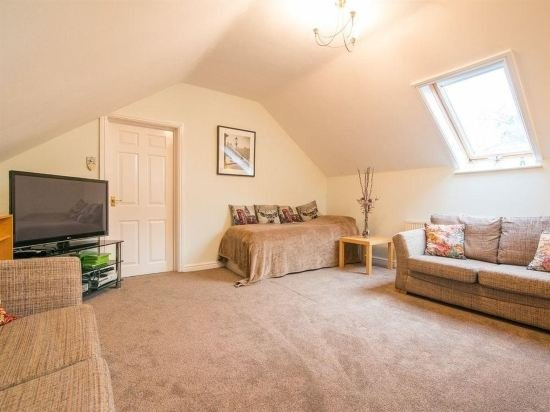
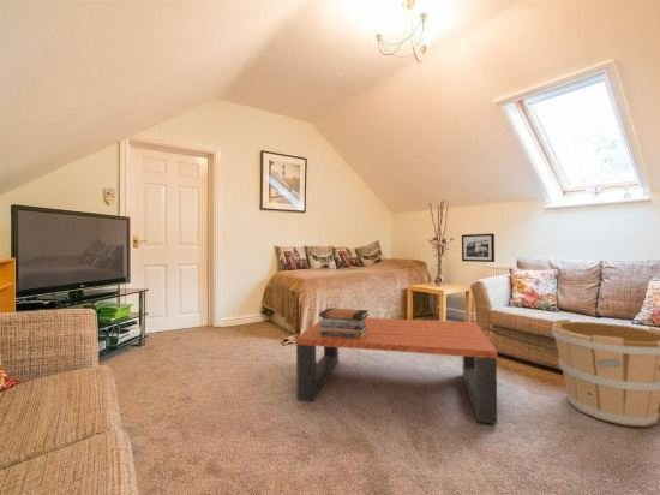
+ book stack [318,306,370,339]
+ coffee table [295,317,499,425]
+ picture frame [461,233,496,263]
+ wooden bucket [551,318,660,428]
